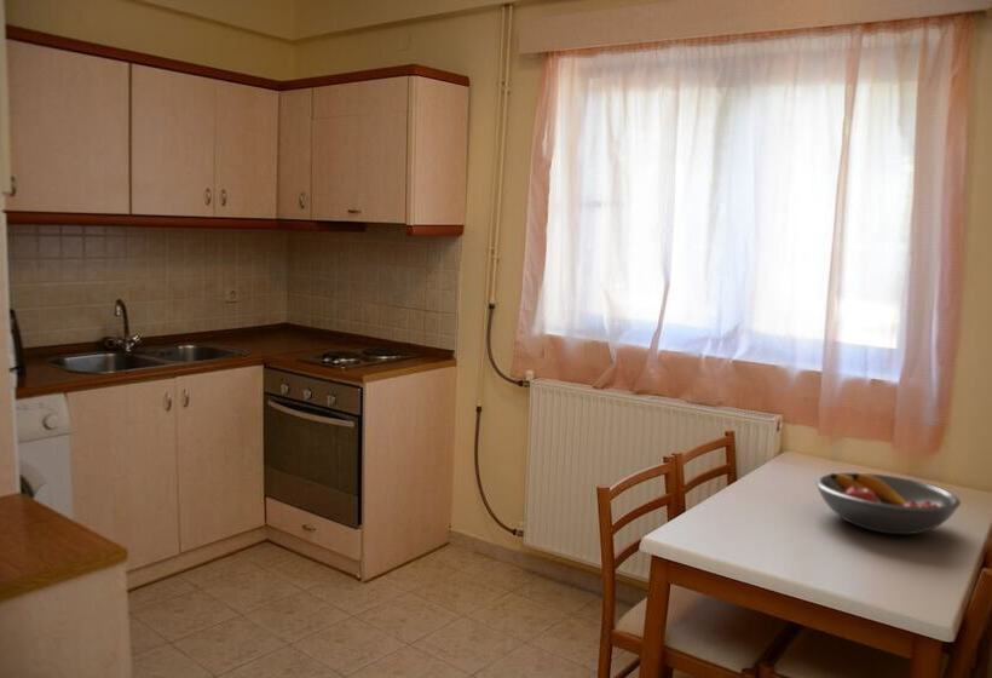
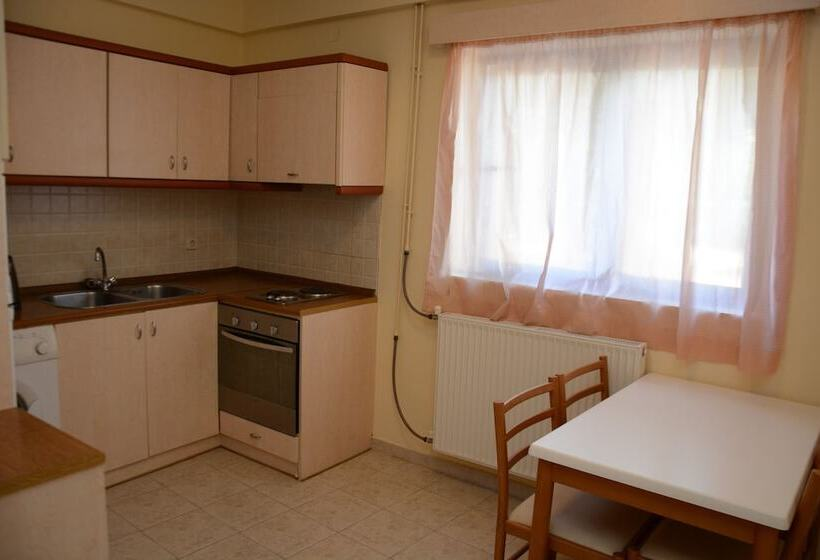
- fruit bowl [814,472,962,535]
